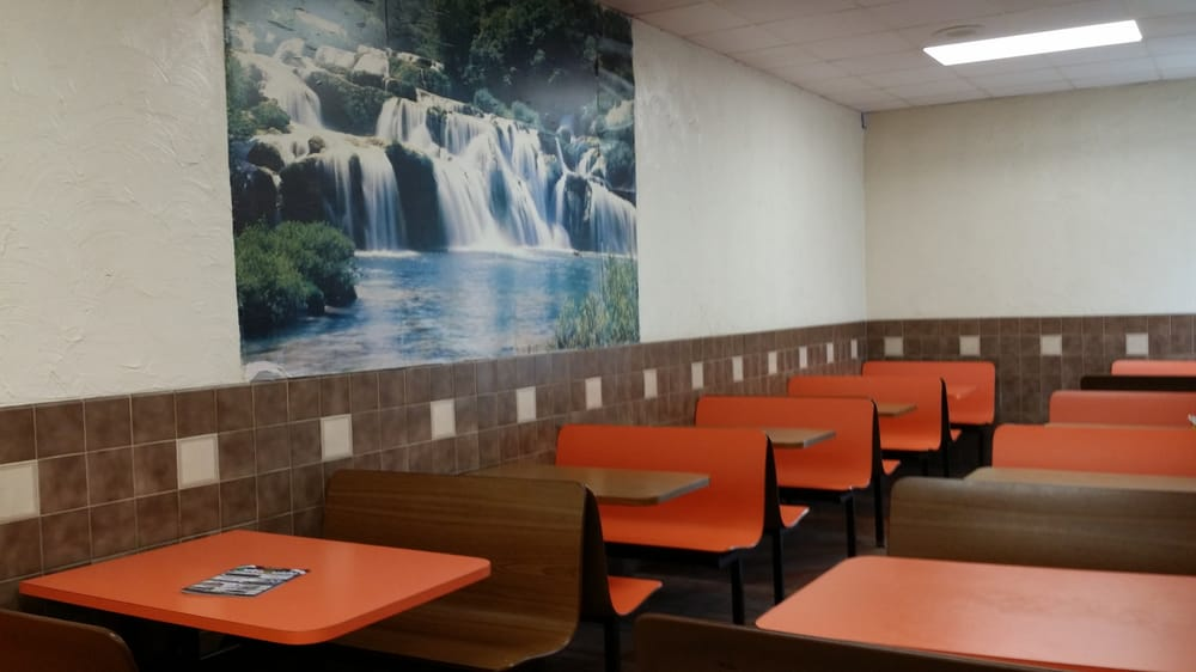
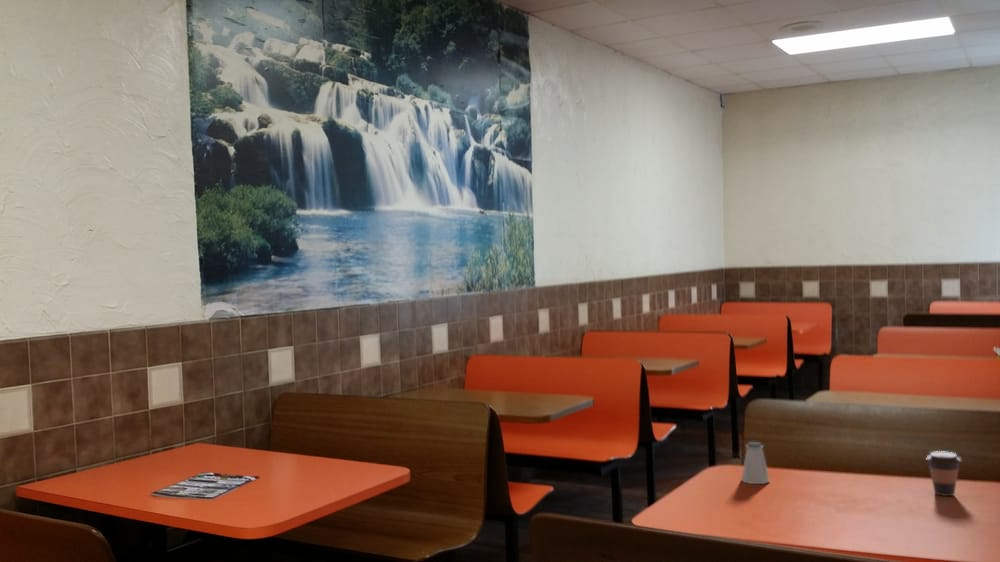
+ coffee cup [926,450,962,497]
+ saltshaker [740,441,771,485]
